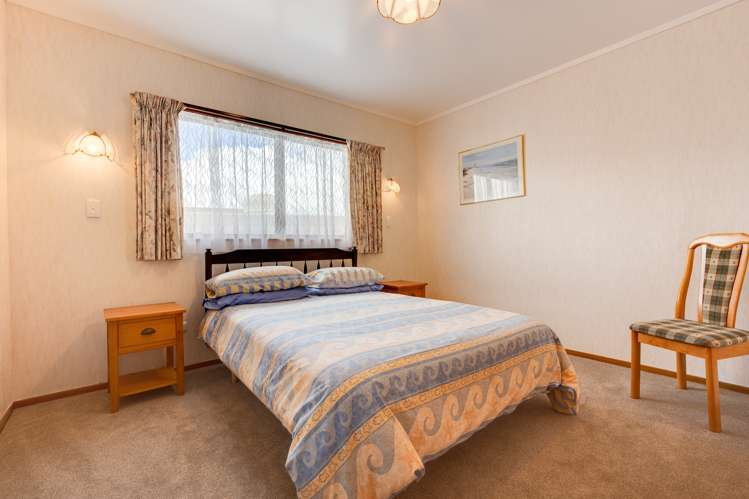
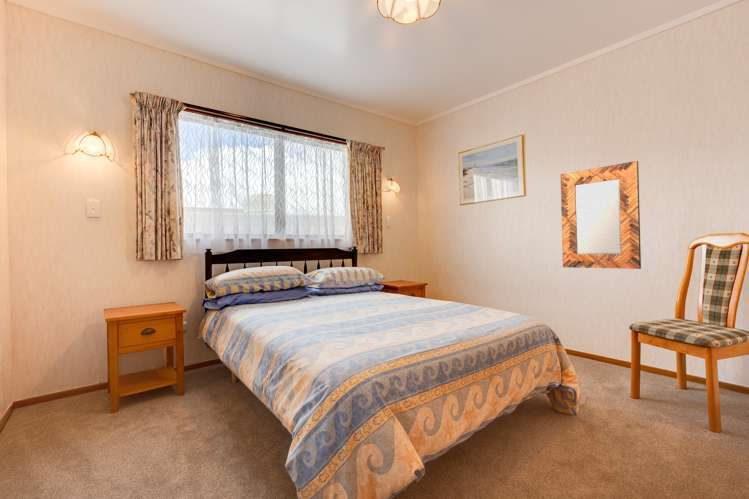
+ home mirror [560,160,642,270]
